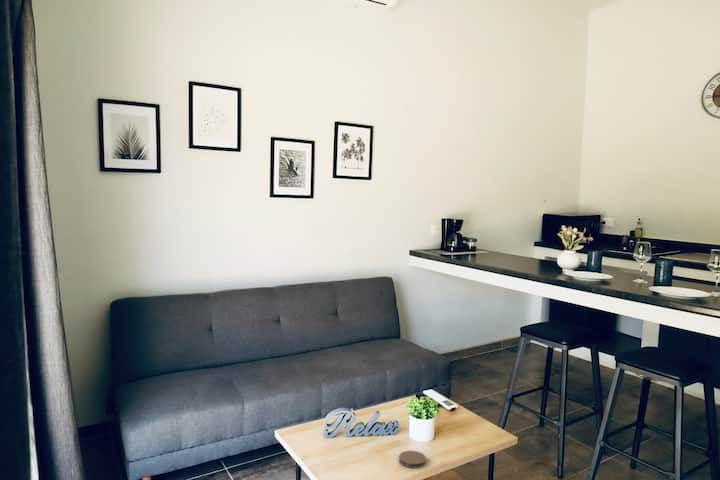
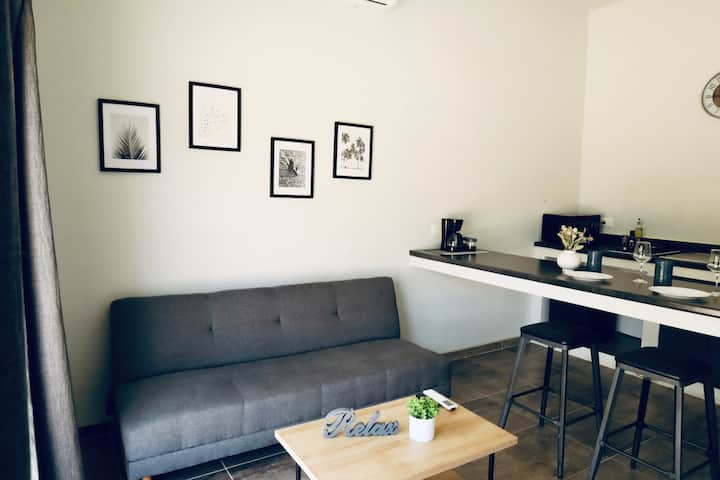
- coaster [398,450,427,469]
